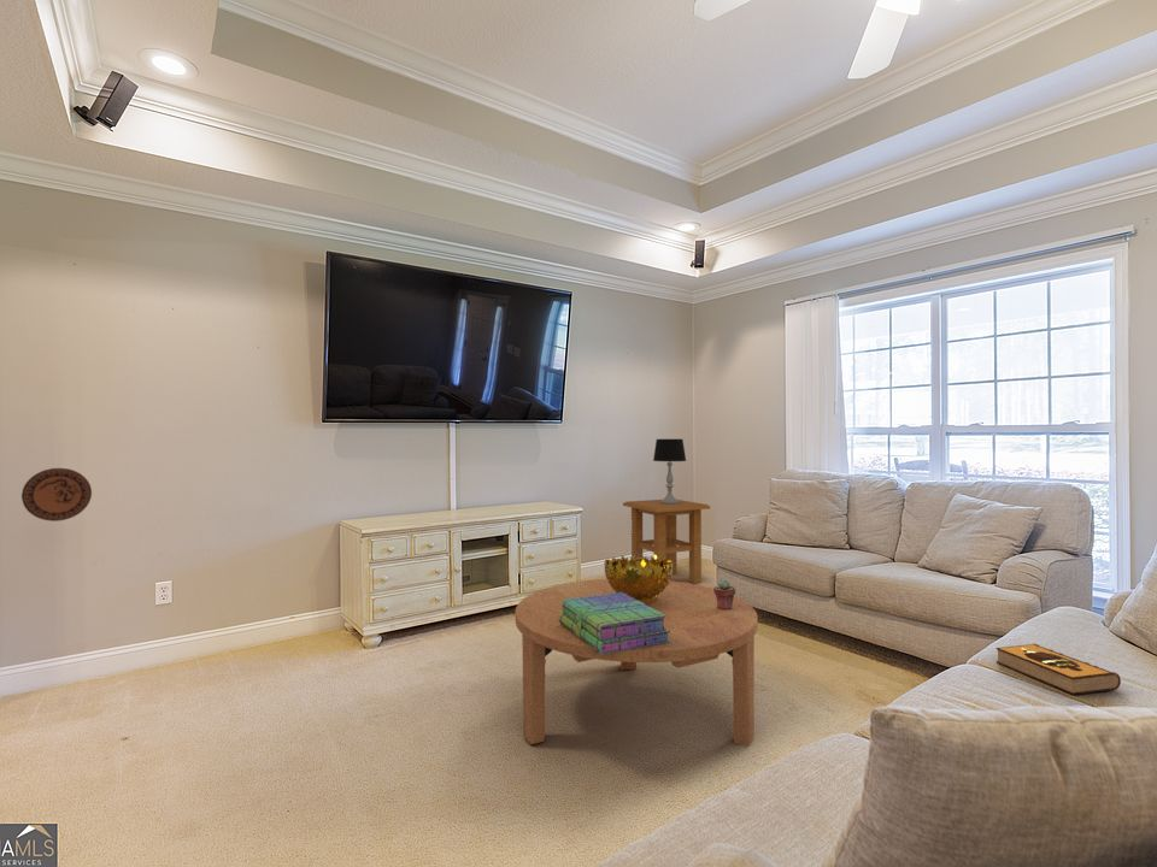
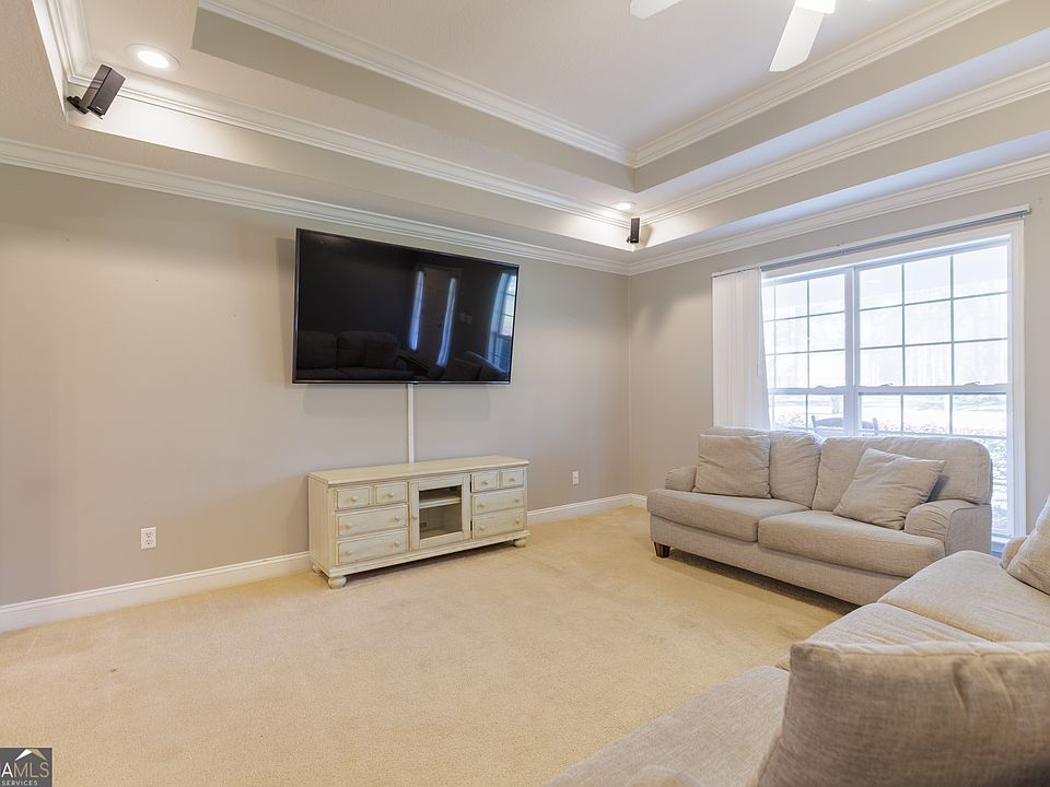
- stack of books [558,592,670,654]
- table lamp [652,438,687,505]
- decorative bowl [603,554,673,606]
- potted succulent [712,578,736,609]
- decorative plate [20,467,93,523]
- hardback book [994,643,1122,696]
- coffee table [515,578,759,748]
- side table [622,499,711,584]
